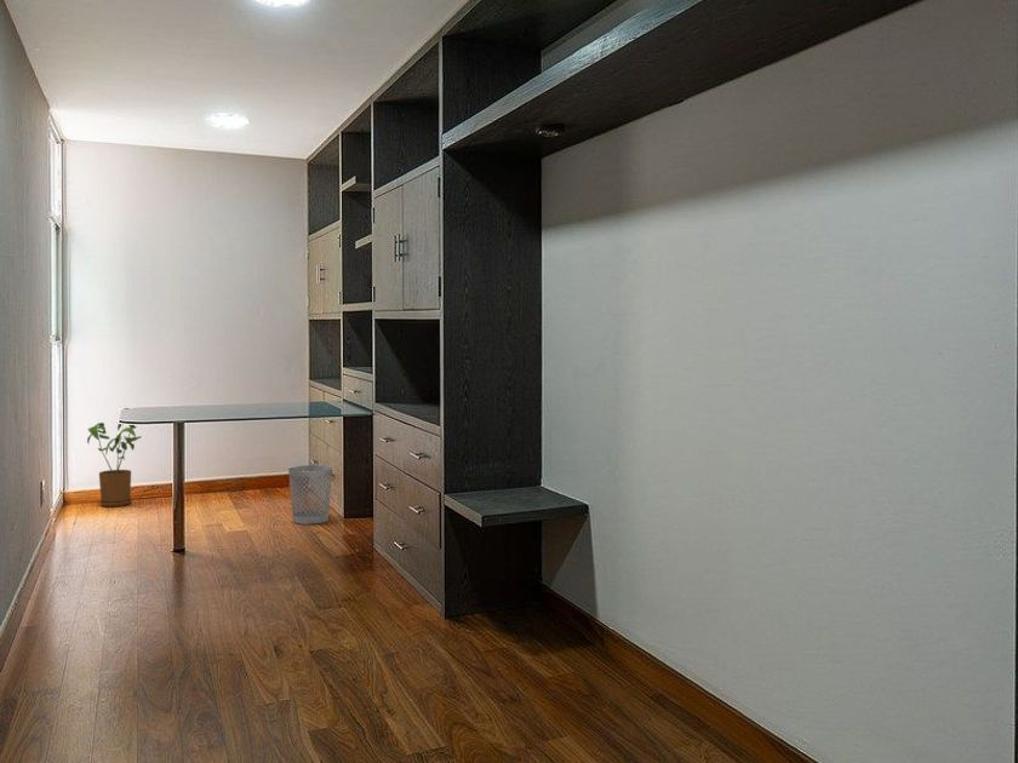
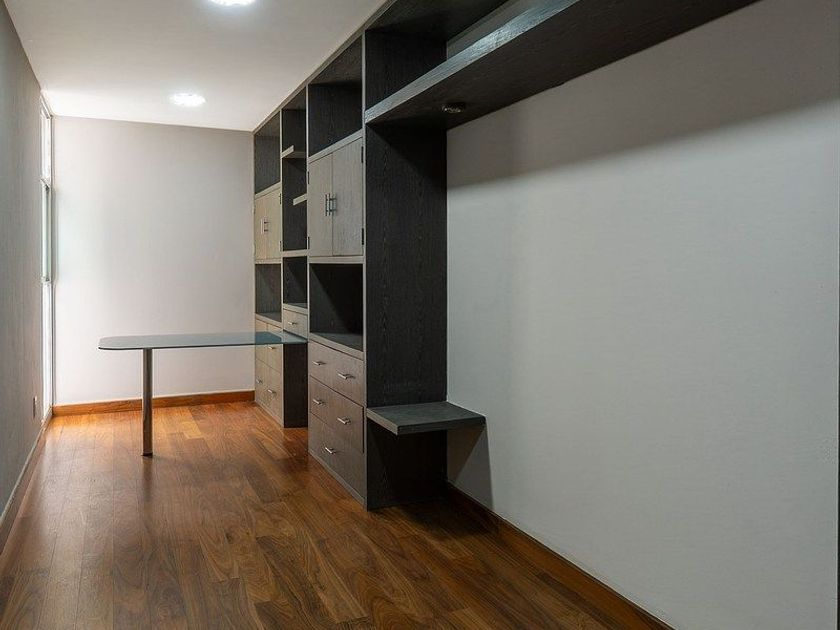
- house plant [86,407,142,507]
- wastebasket [287,464,333,526]
